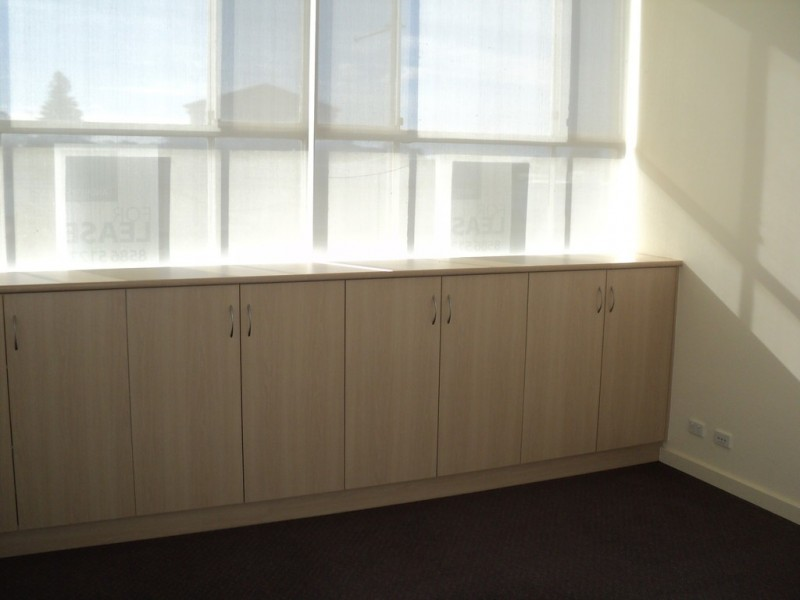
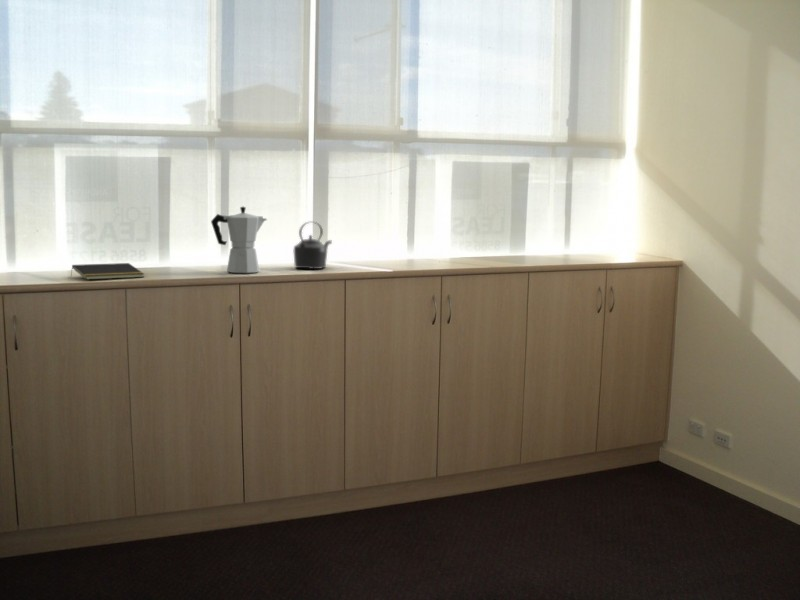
+ moka pot [210,206,268,274]
+ notepad [70,262,145,281]
+ kettle [293,221,333,270]
